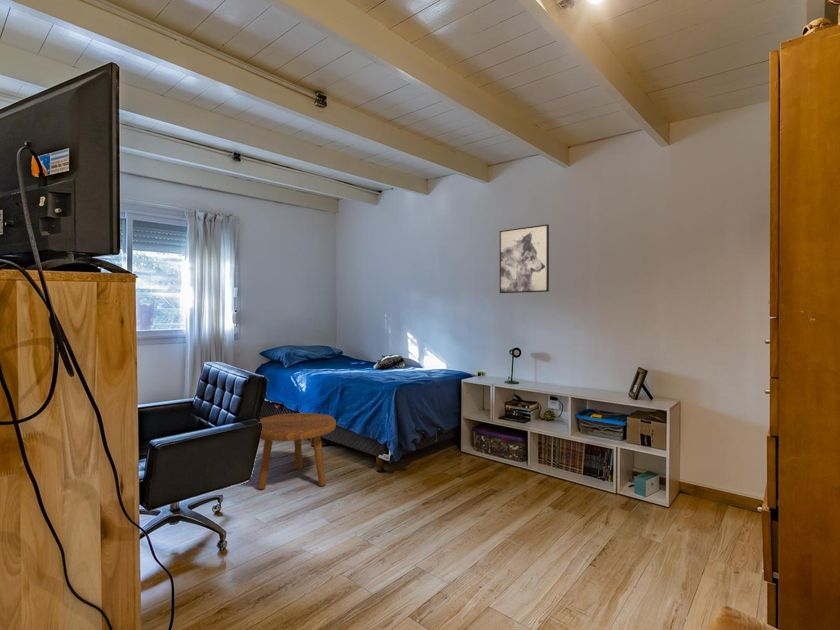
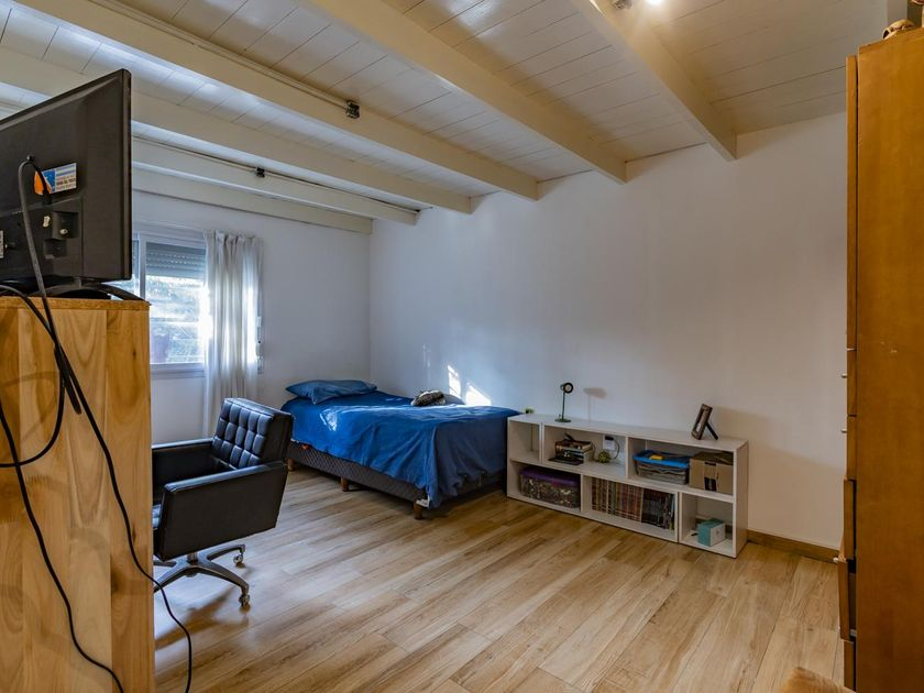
- wall art [499,223,550,294]
- footstool [257,412,337,490]
